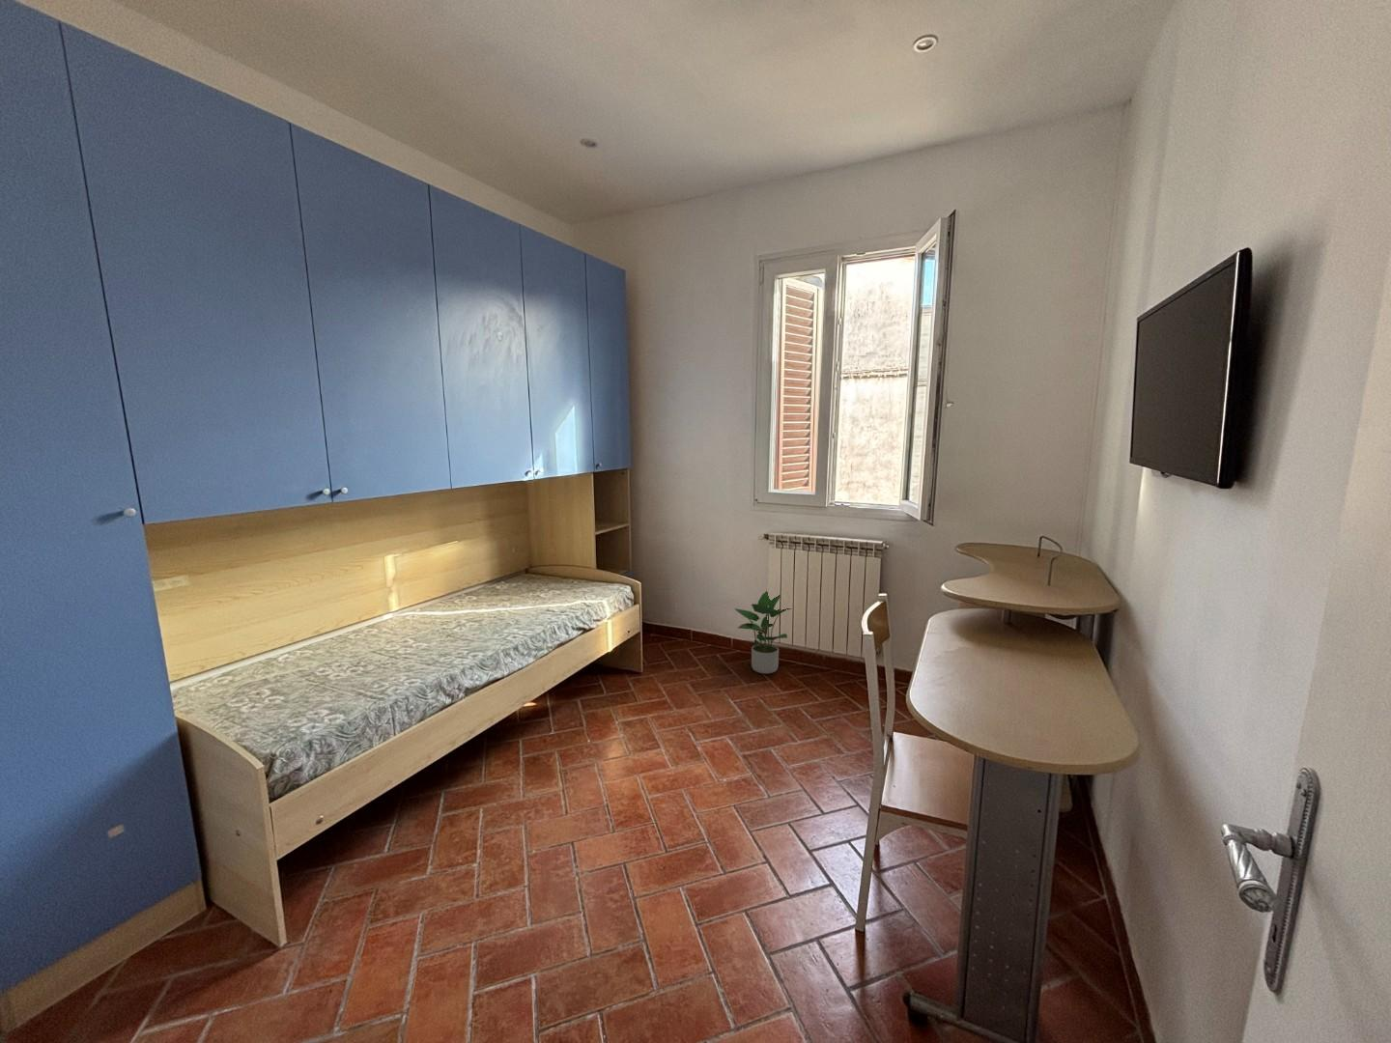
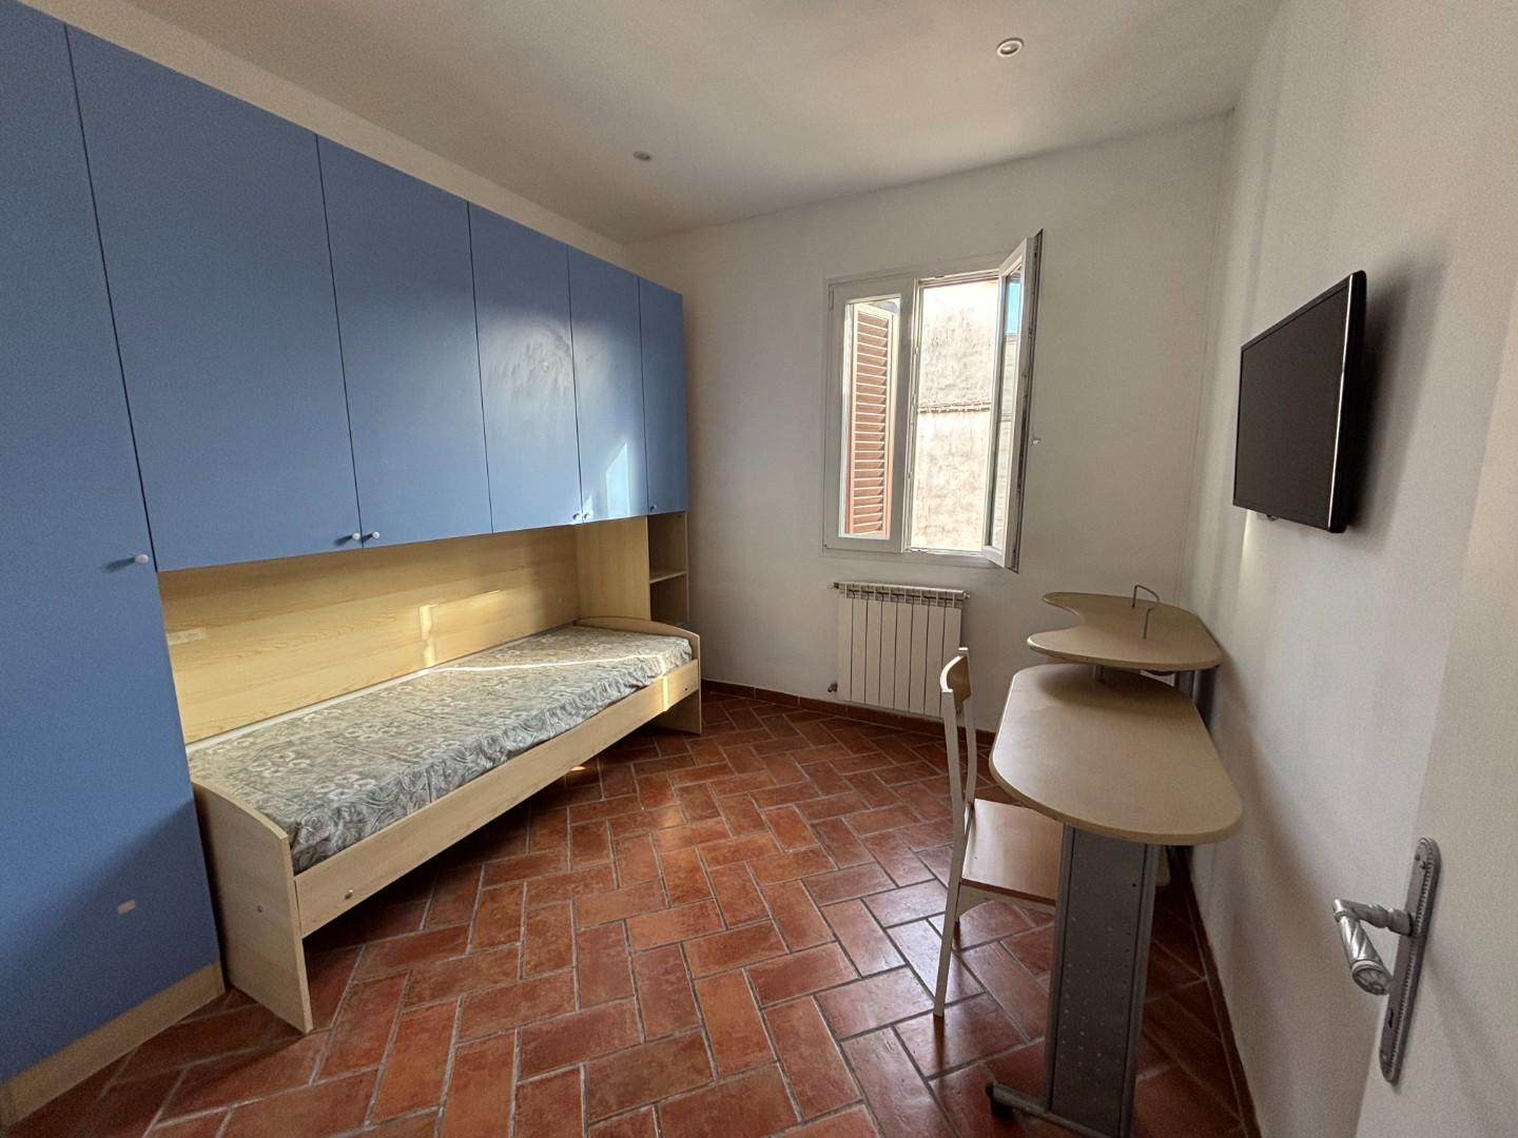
- potted plant [733,591,792,674]
